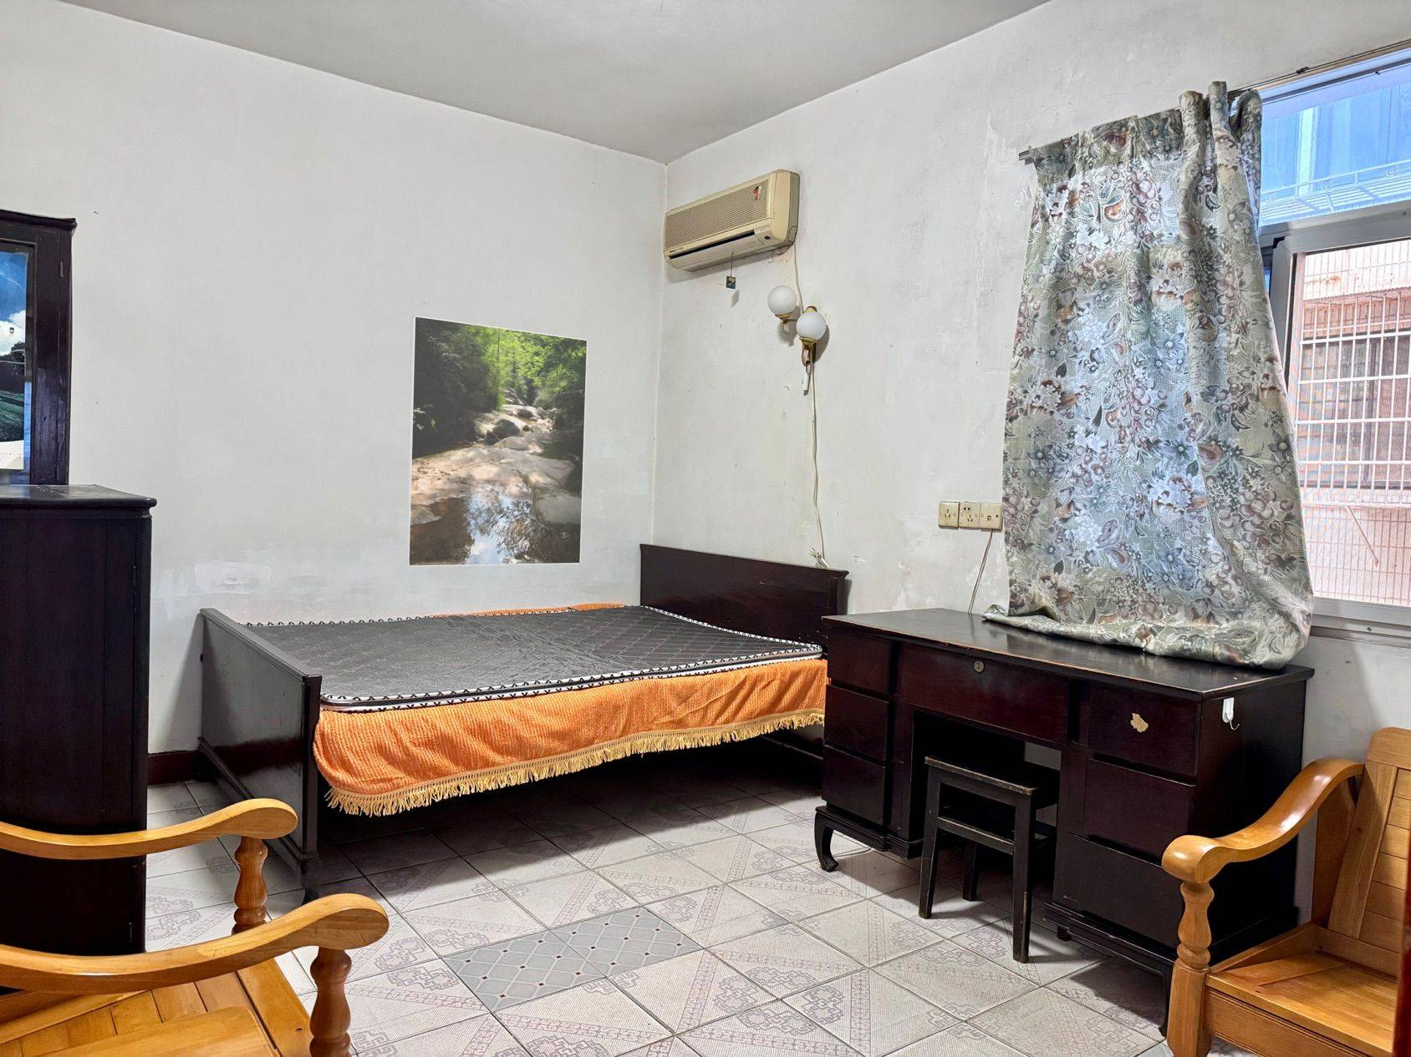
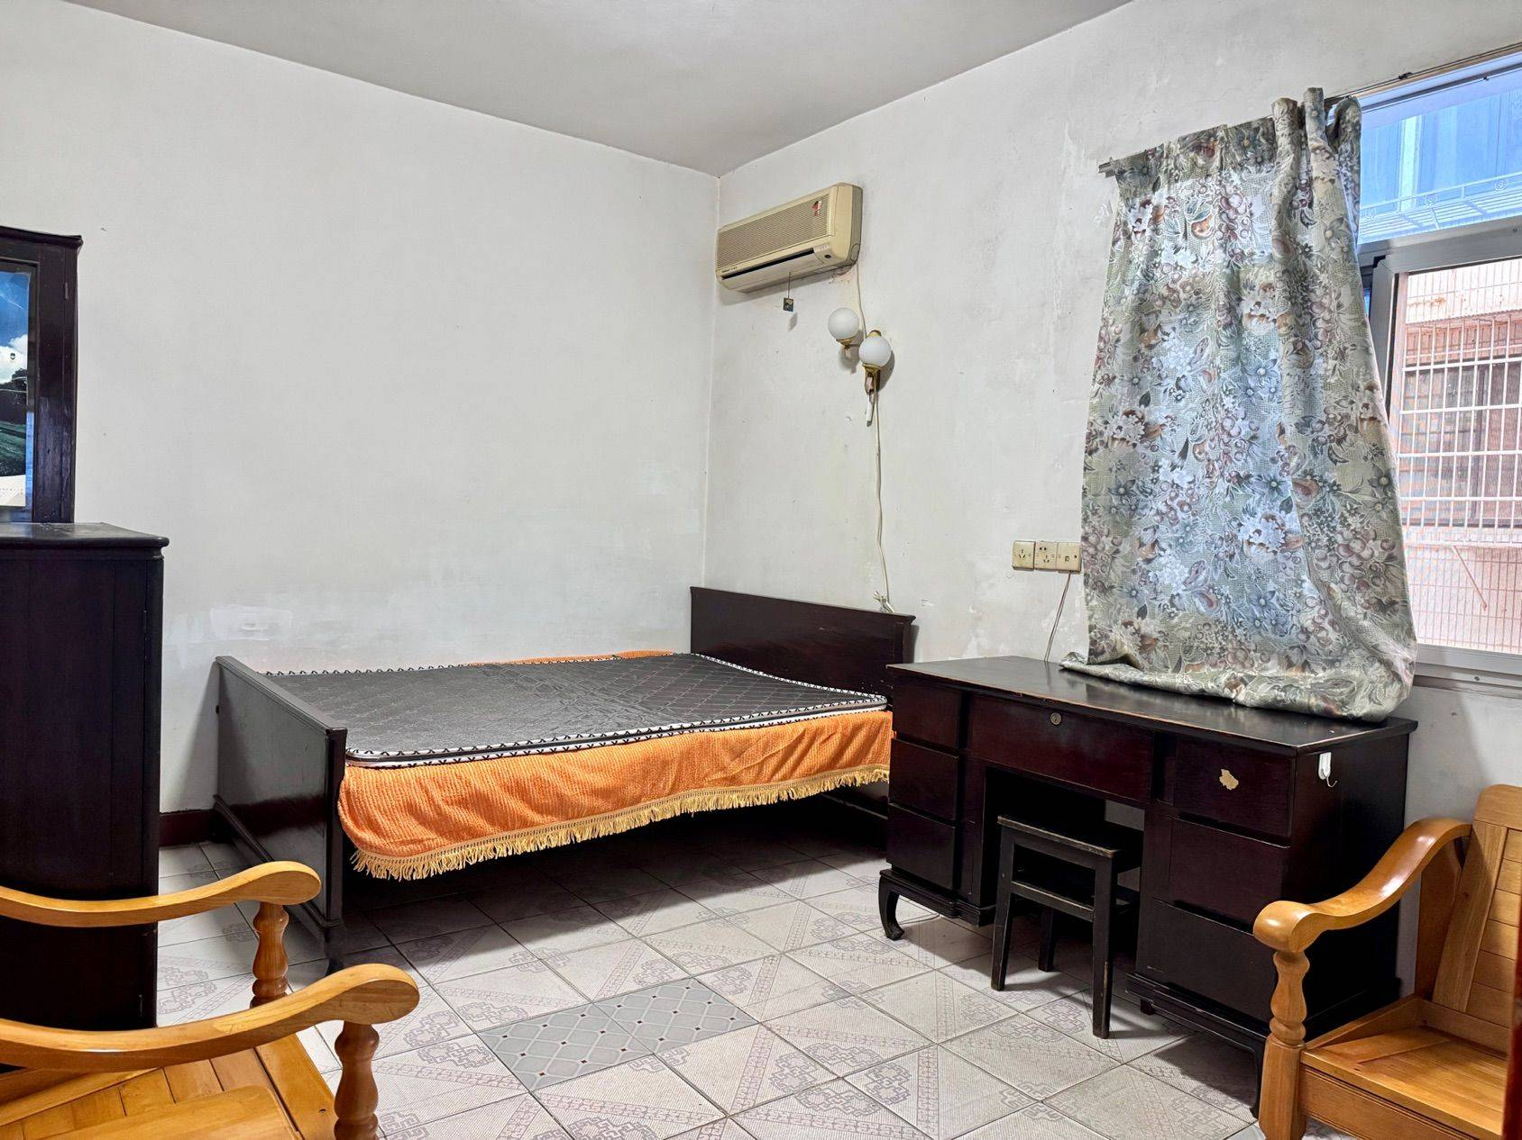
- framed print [404,314,589,567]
